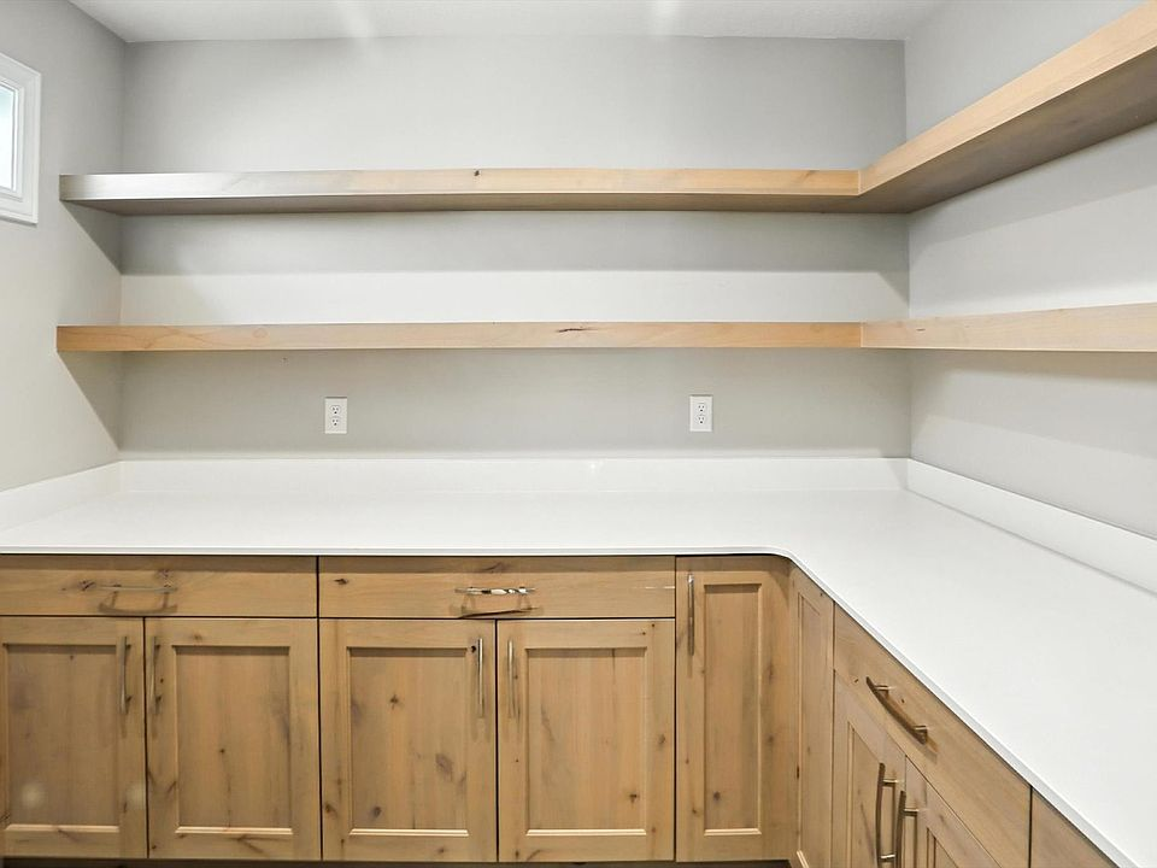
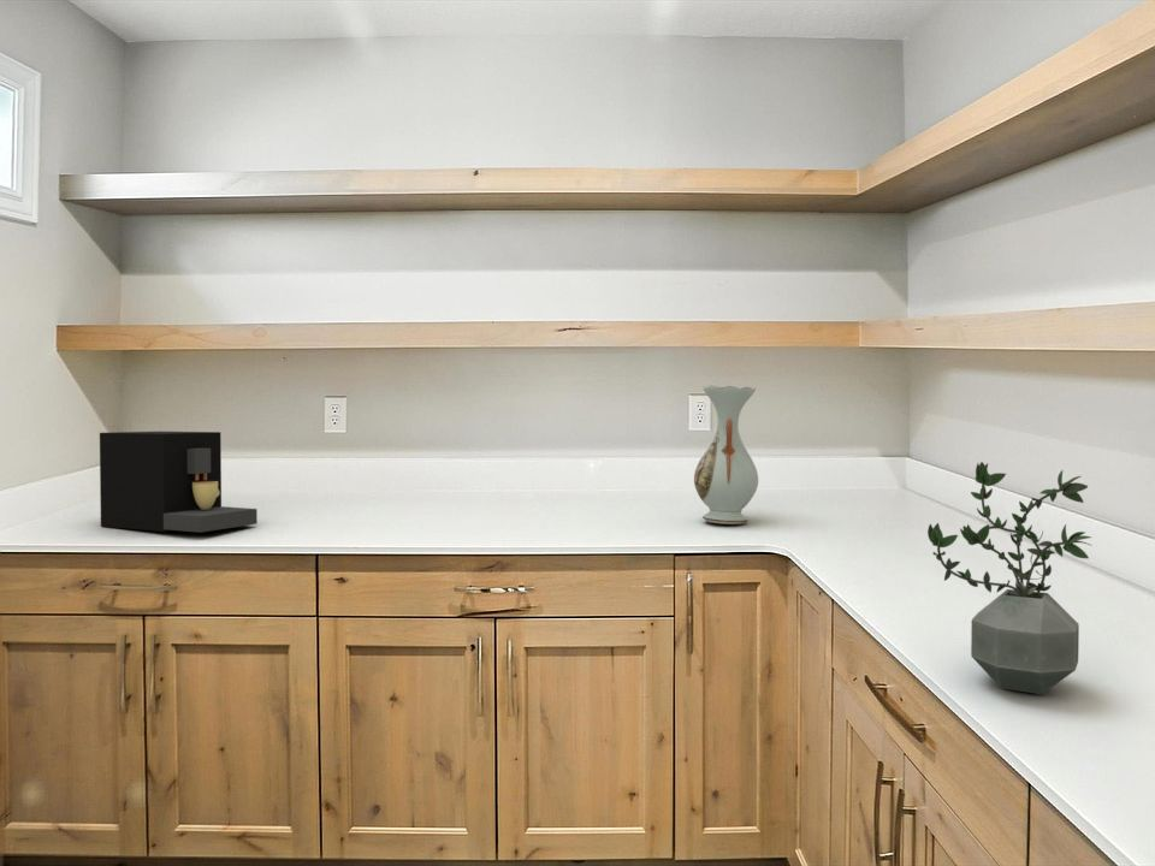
+ potted plant [926,461,1092,695]
+ vase [693,385,759,526]
+ coffee maker [99,431,259,534]
